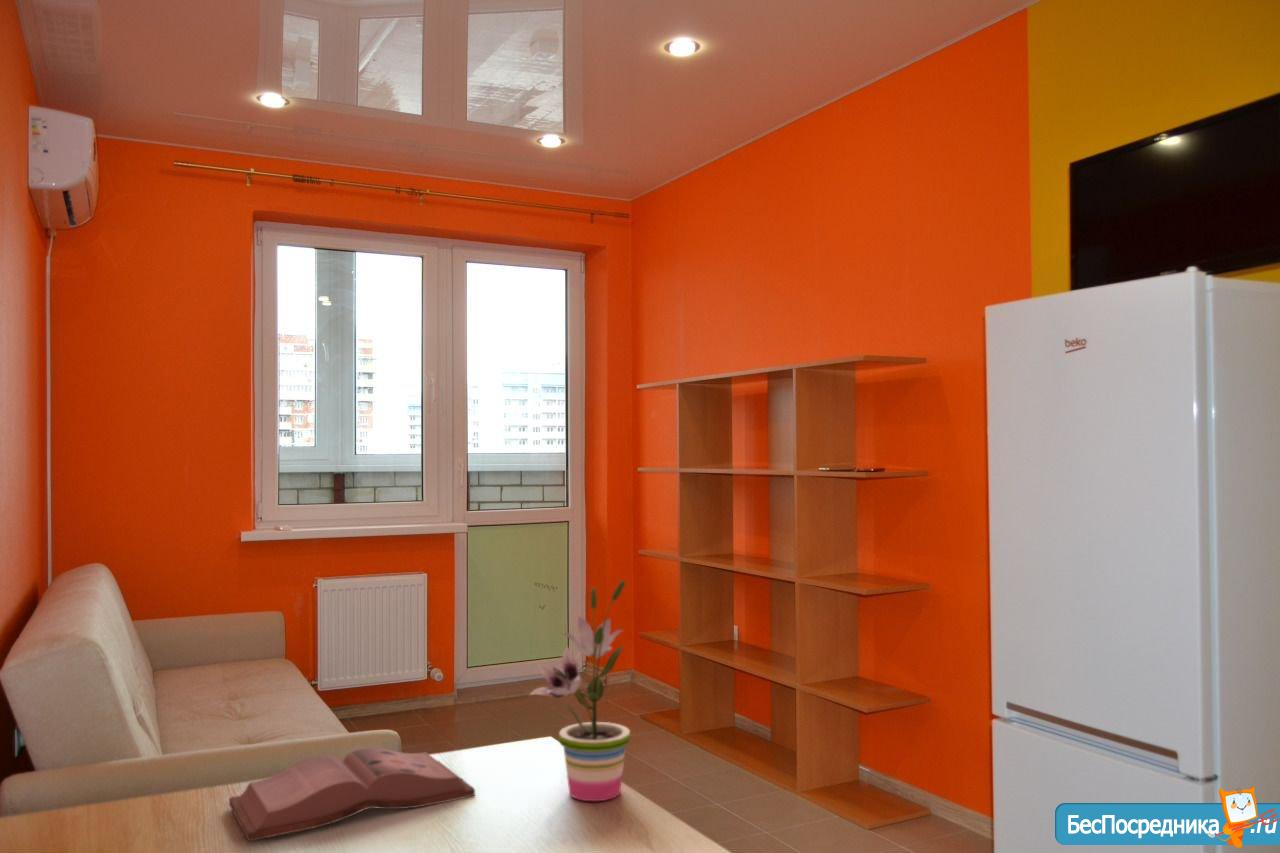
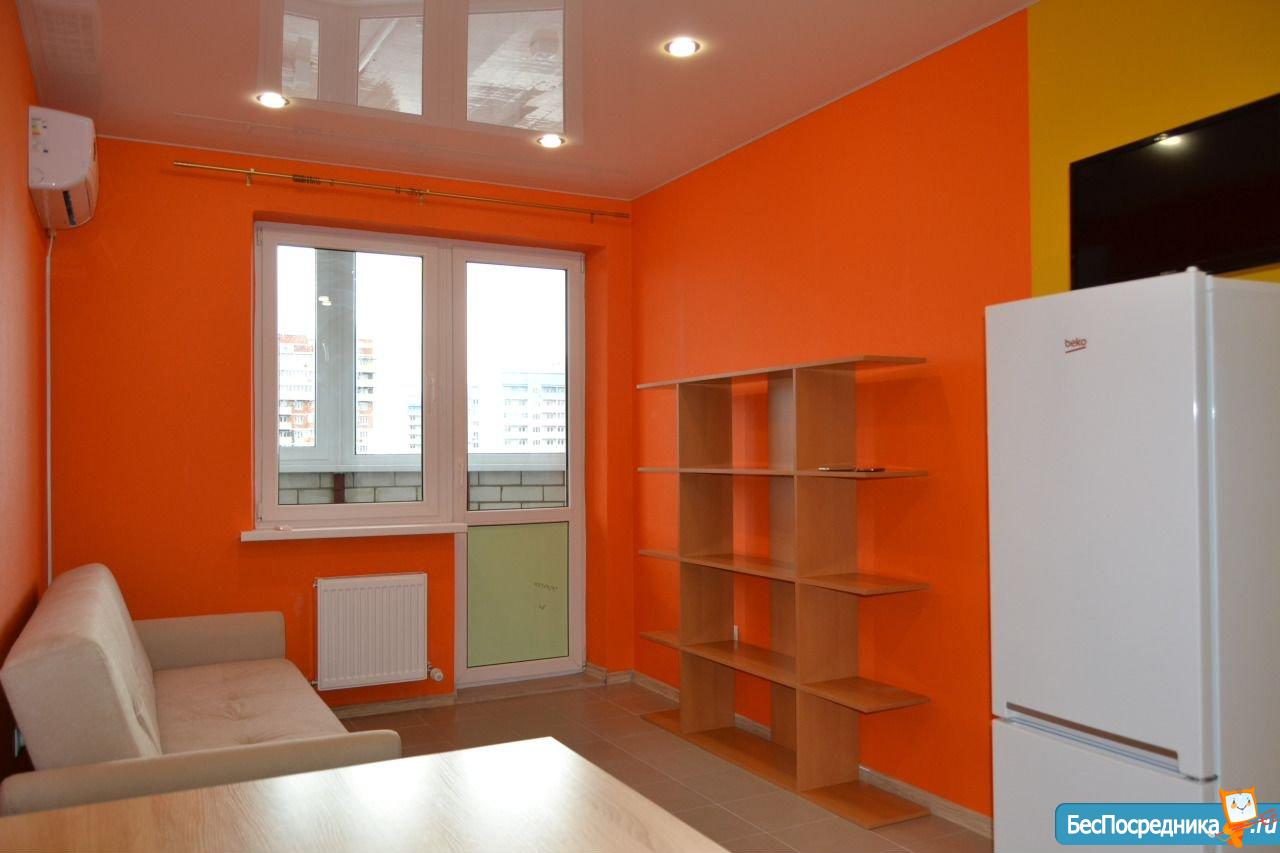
- hardback book [228,747,476,842]
- potted plant [529,579,631,802]
